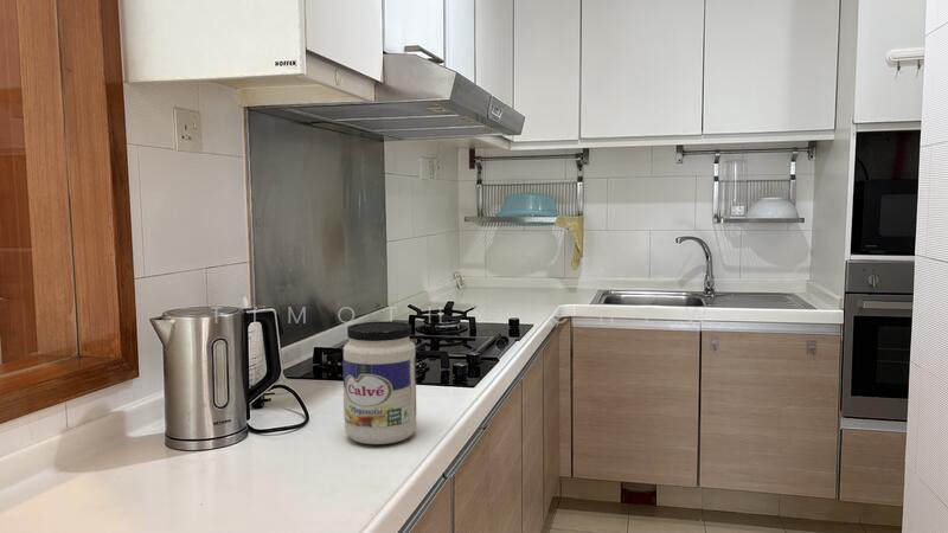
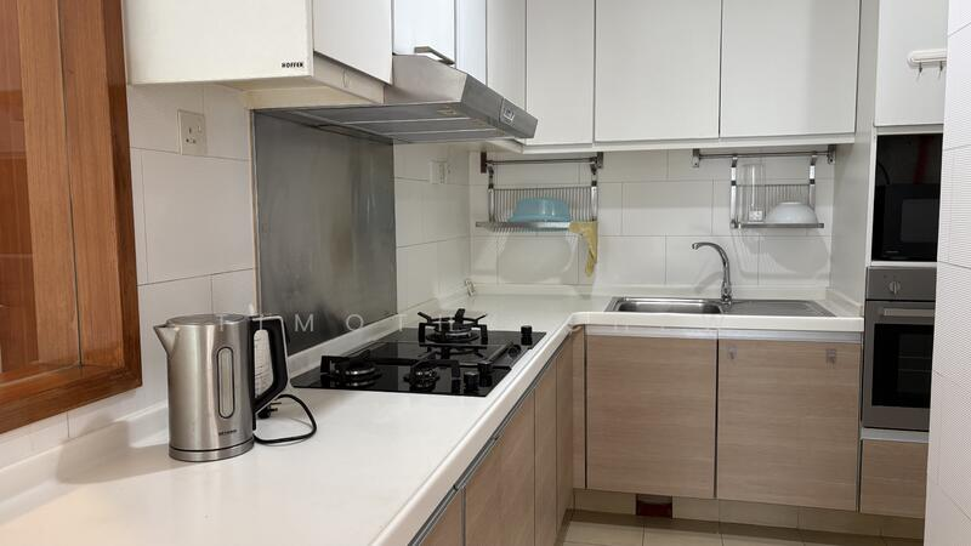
- jar [341,320,417,445]
